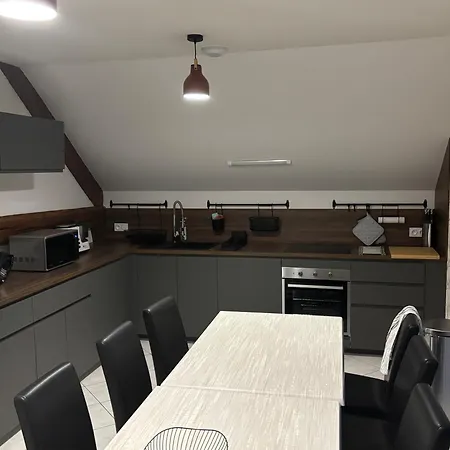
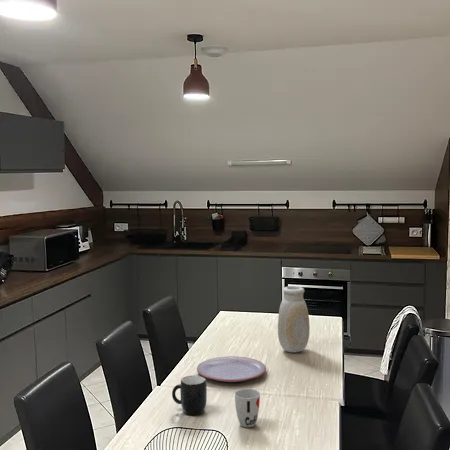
+ cup [234,388,261,428]
+ vase [277,285,311,353]
+ mug [171,374,208,416]
+ plate [196,355,267,383]
